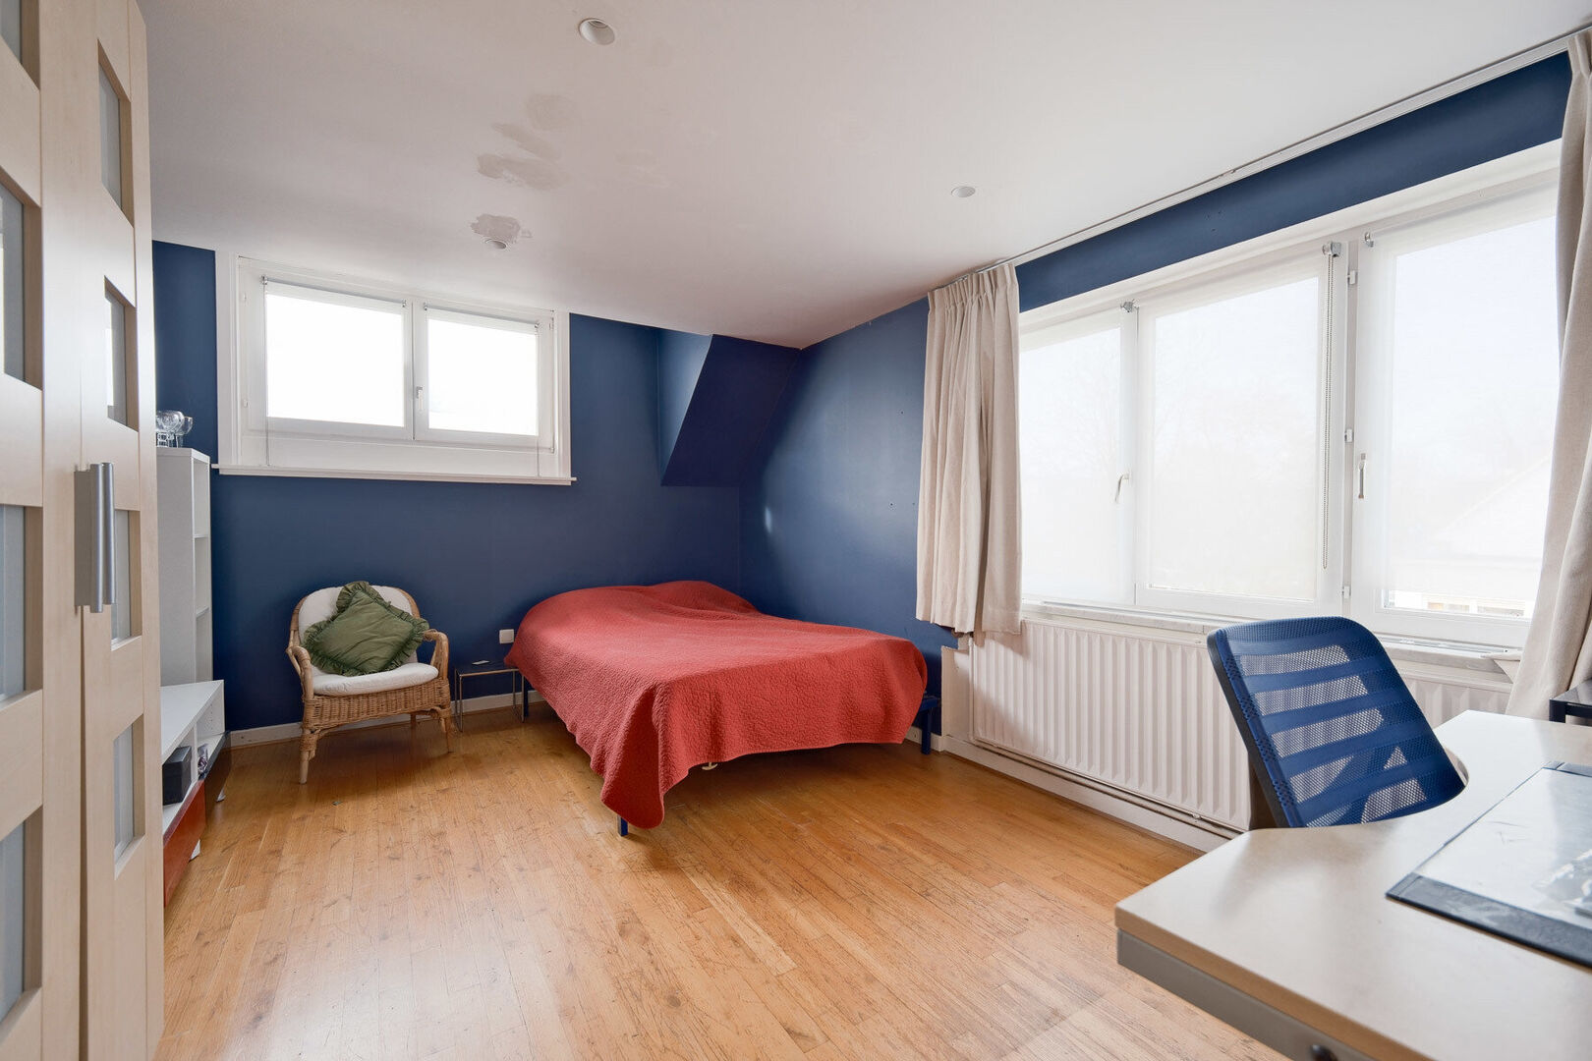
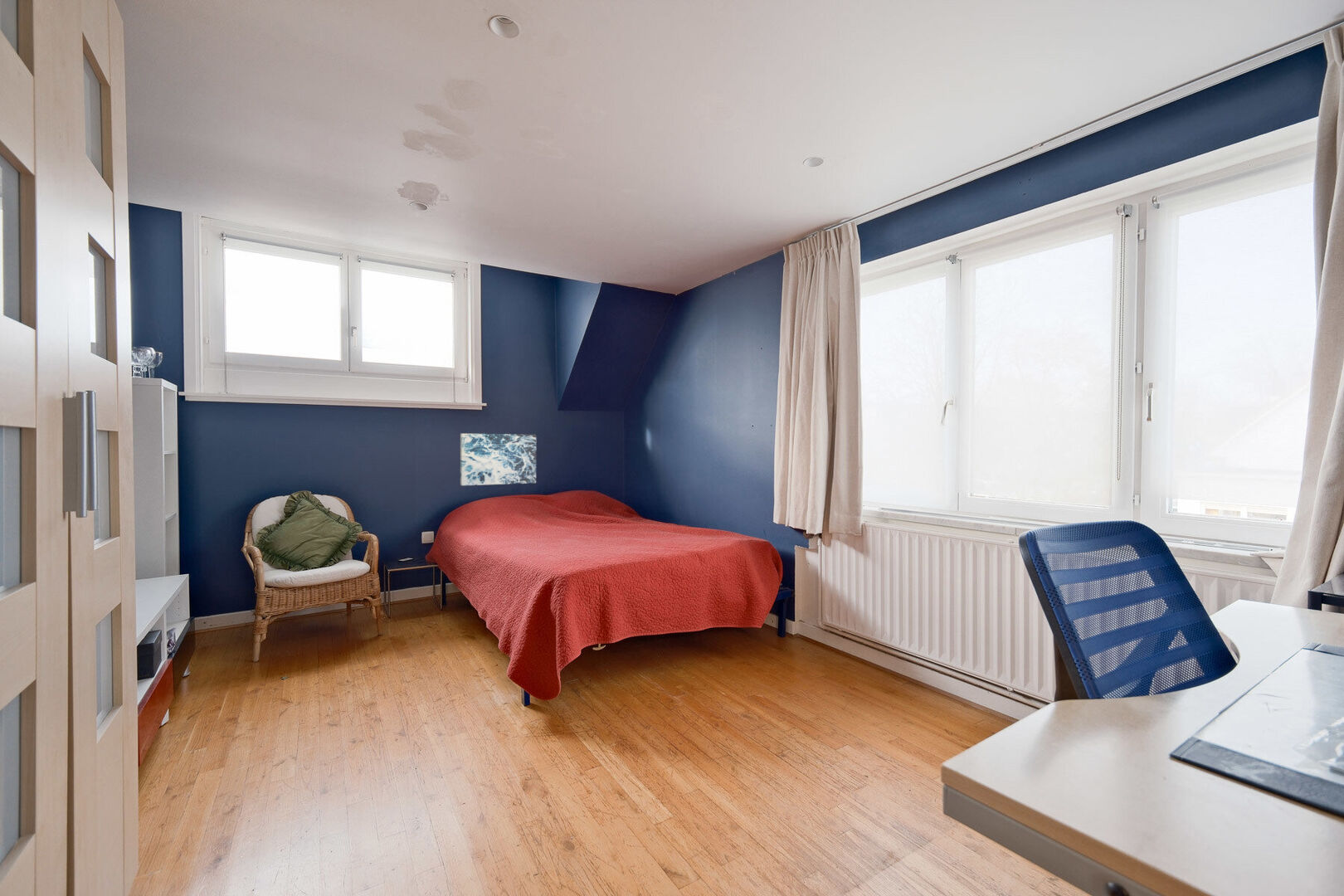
+ wall art [460,433,537,486]
